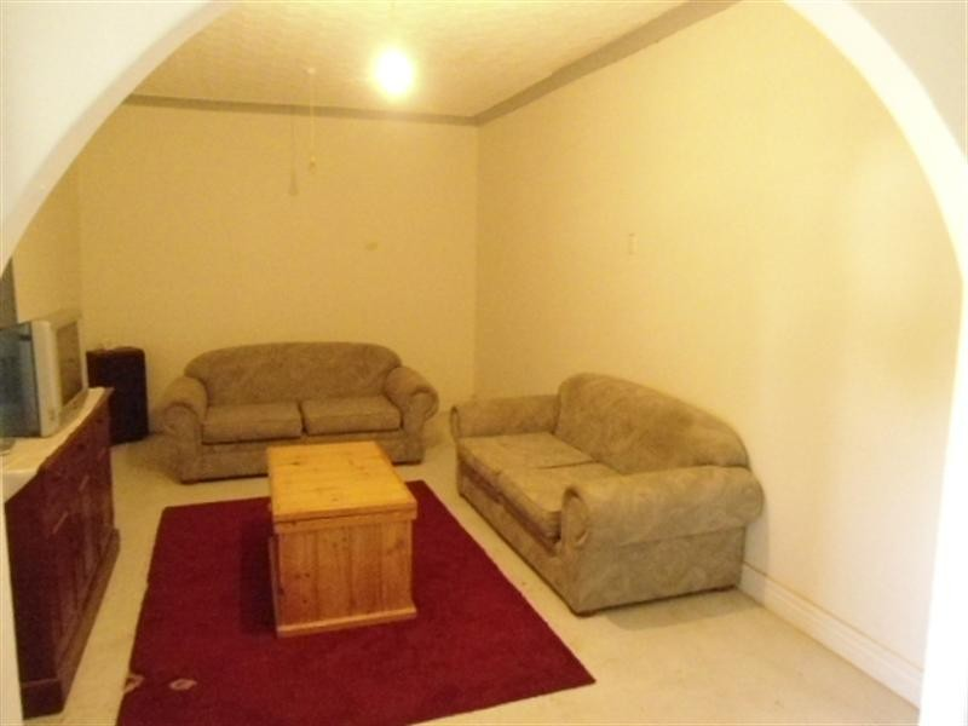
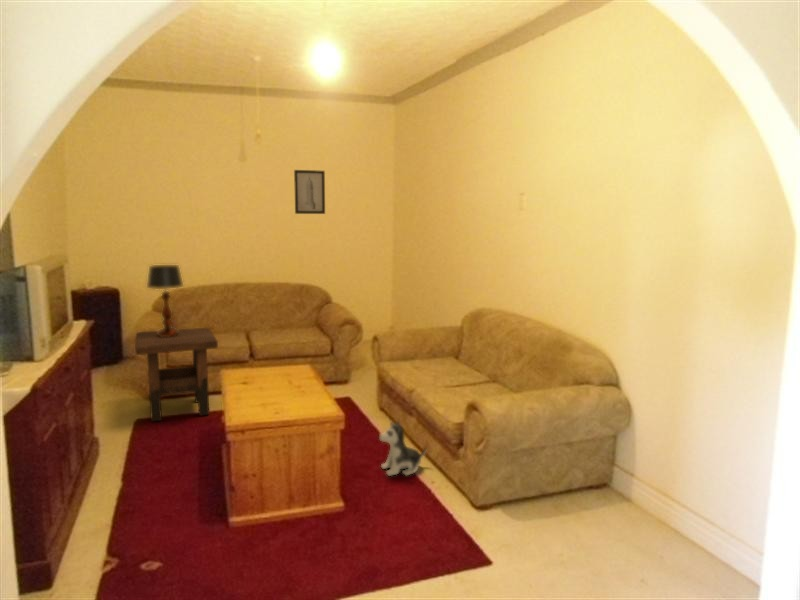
+ table lamp [146,264,184,337]
+ wall art [293,169,326,215]
+ plush toy [378,420,428,477]
+ side table [134,327,219,423]
